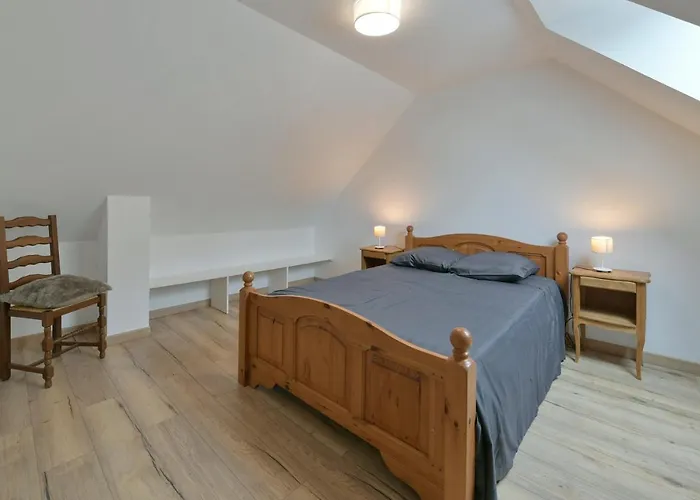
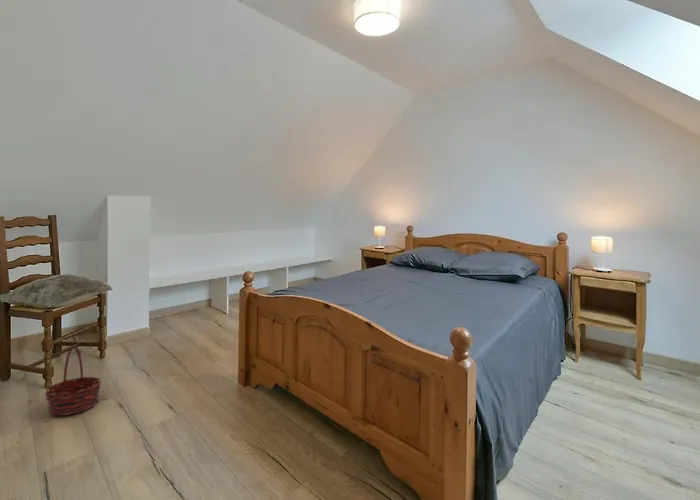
+ basket [44,346,102,417]
